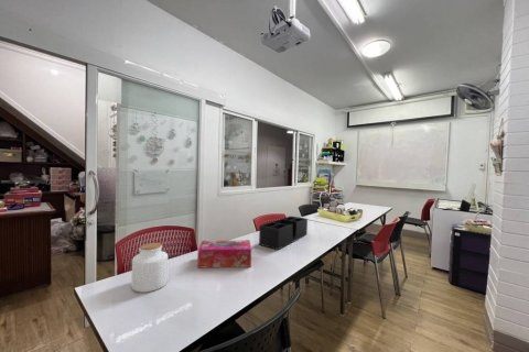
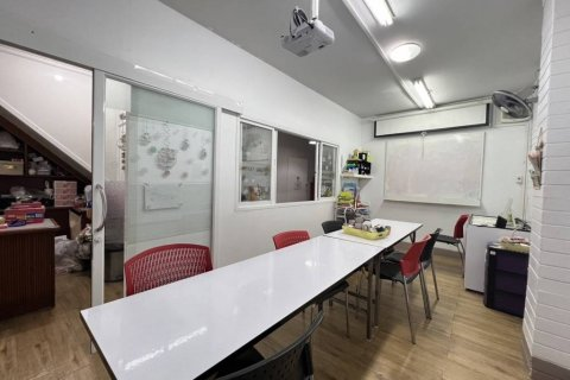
- jar [130,242,169,294]
- tissue box [196,240,252,268]
- desk organizer [258,215,309,251]
